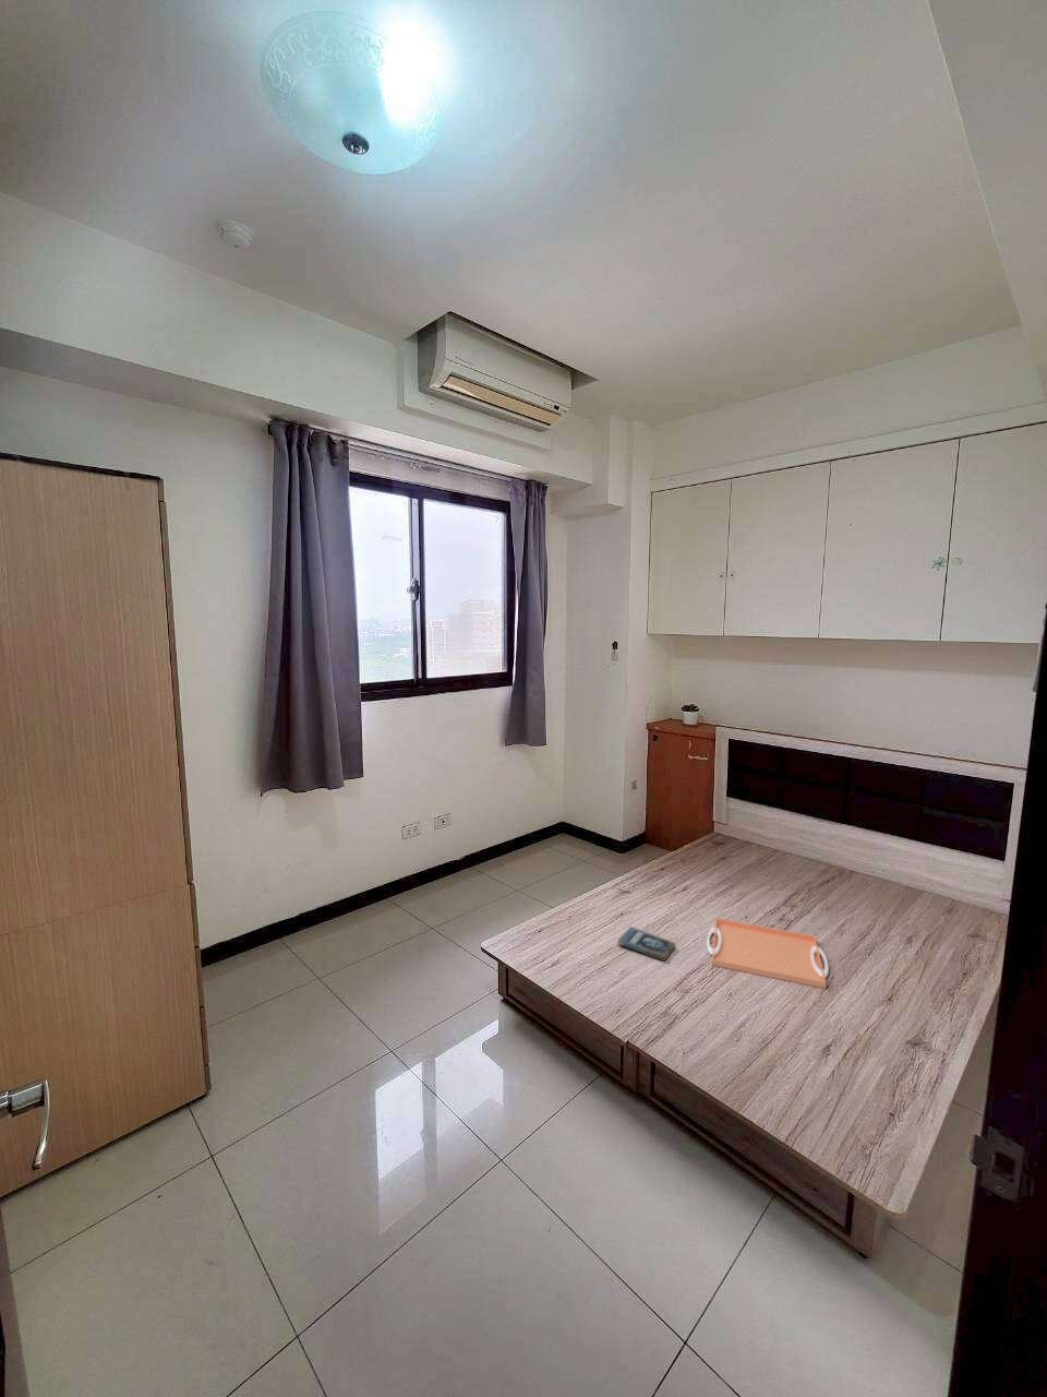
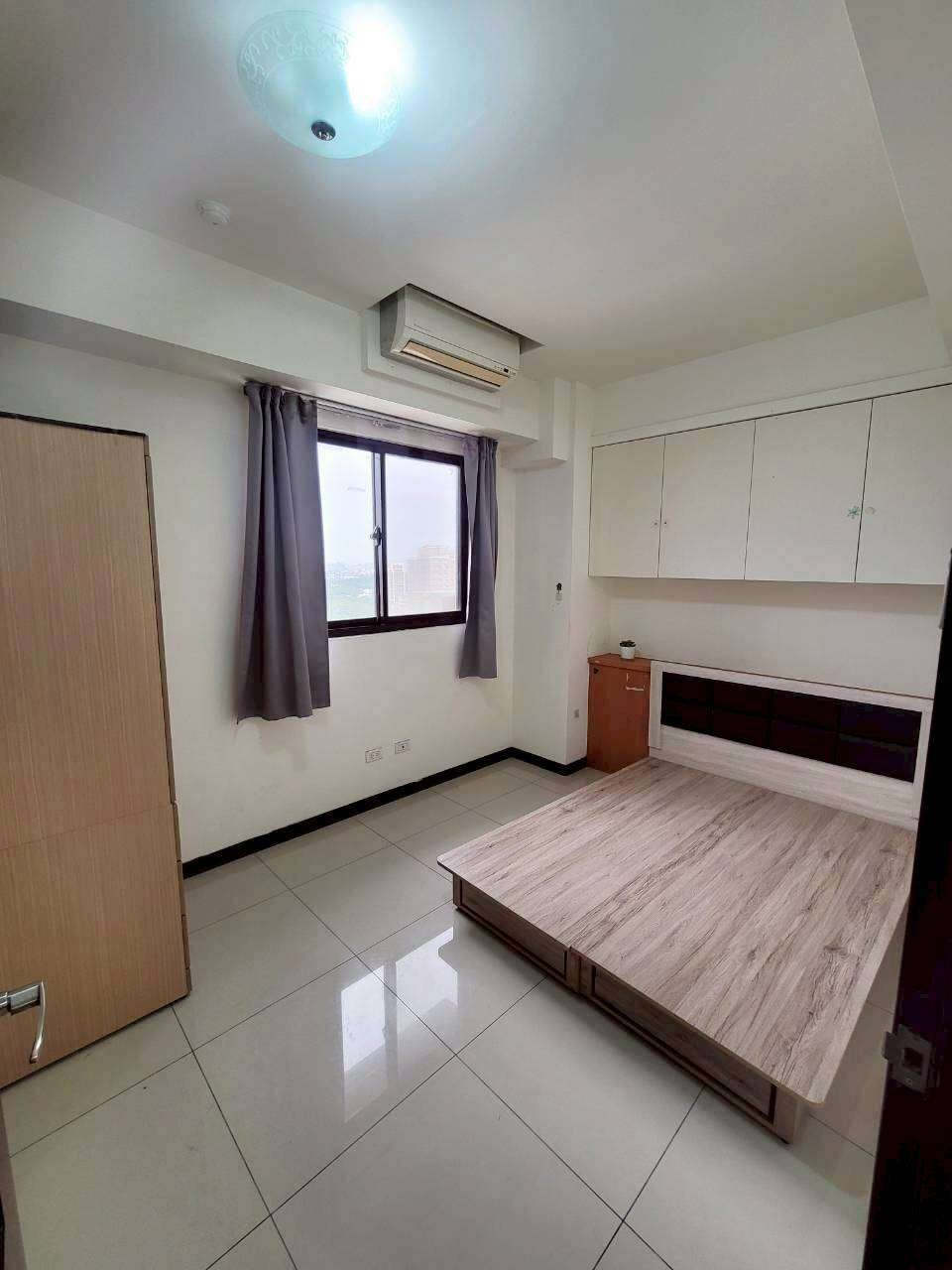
- serving tray [706,916,830,990]
- book [616,925,676,961]
